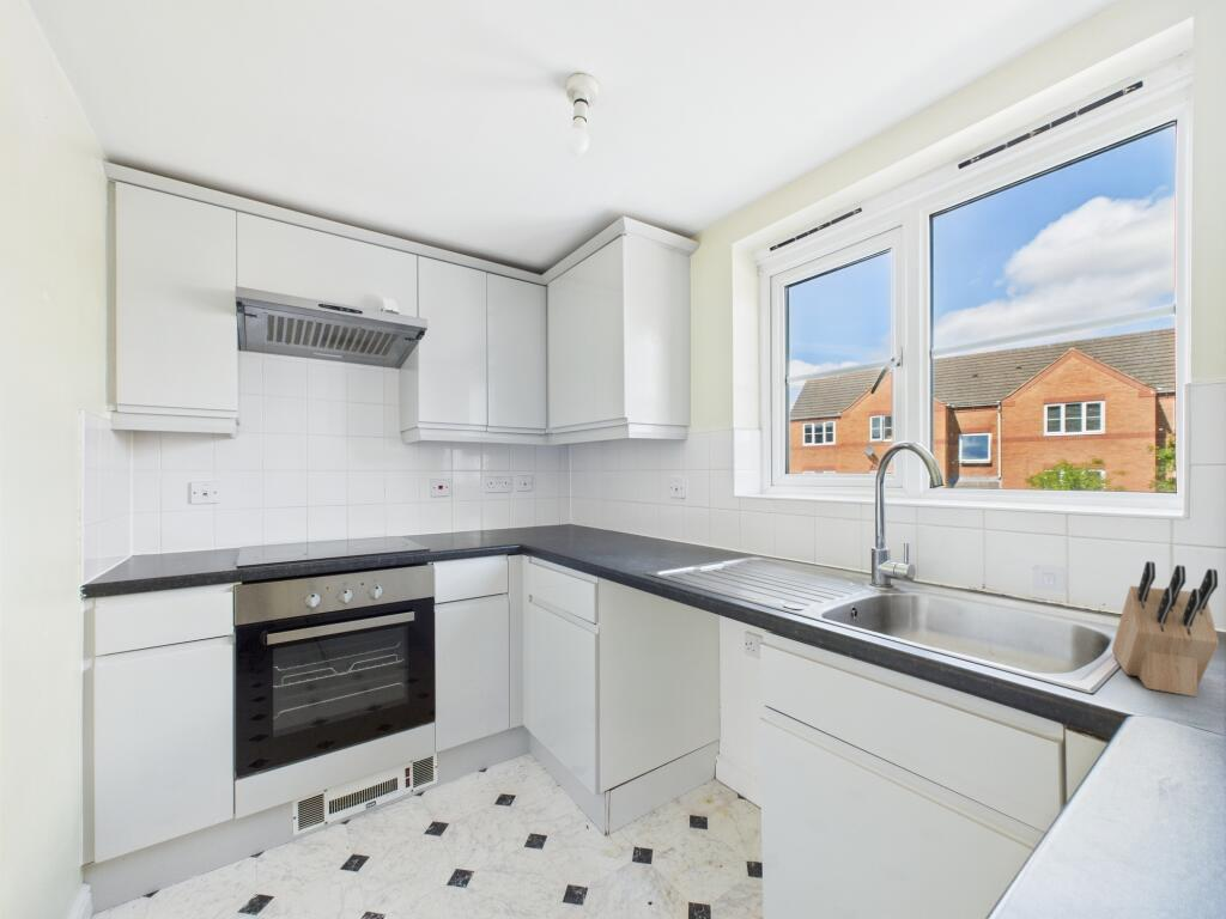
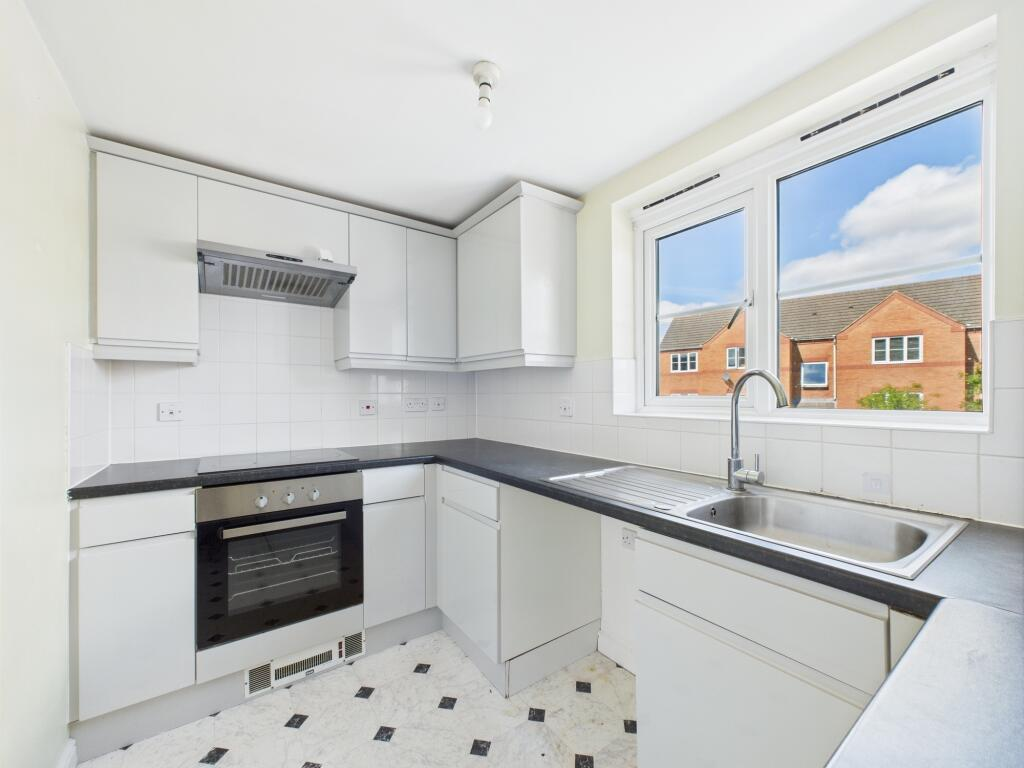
- knife block [1111,560,1220,698]
